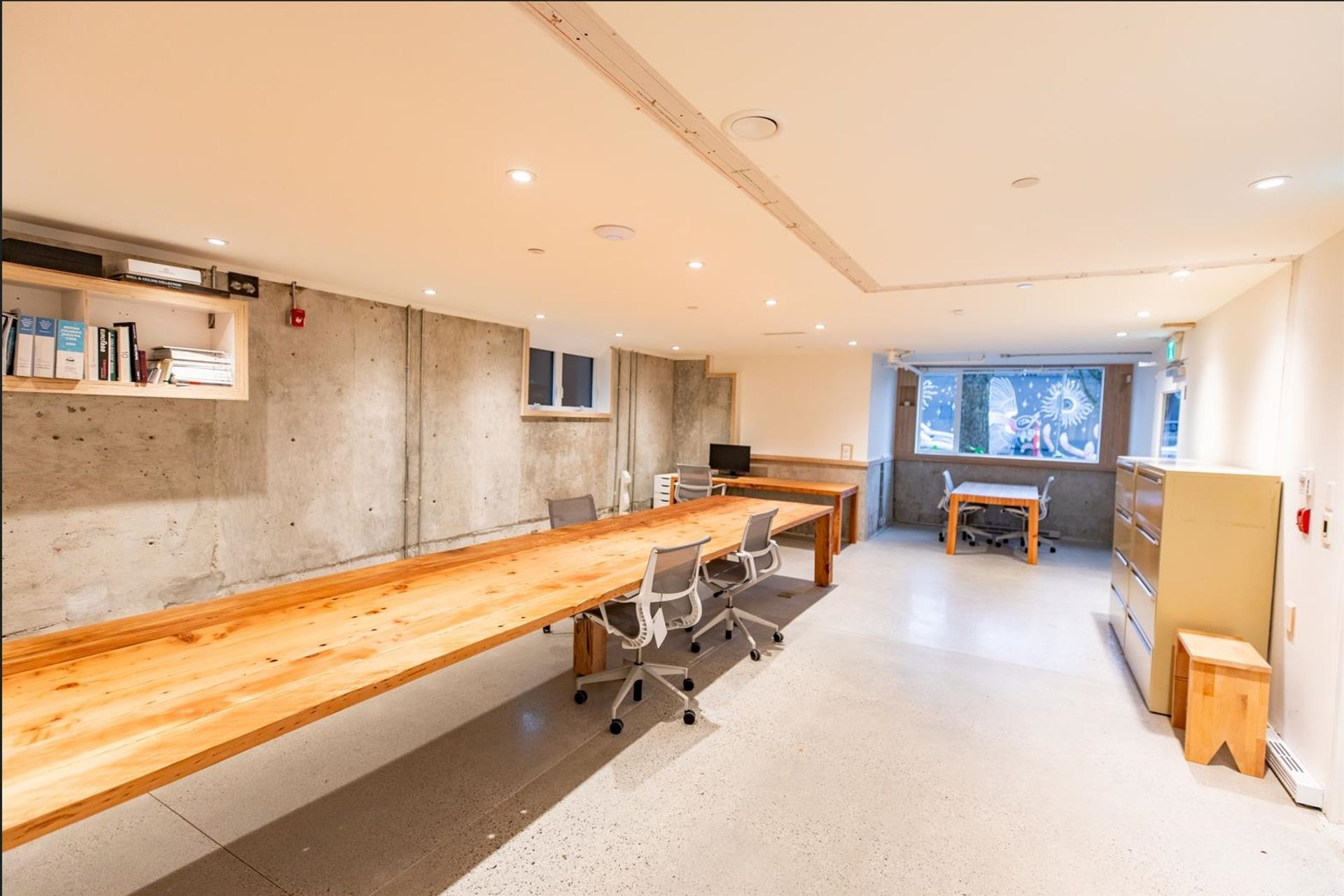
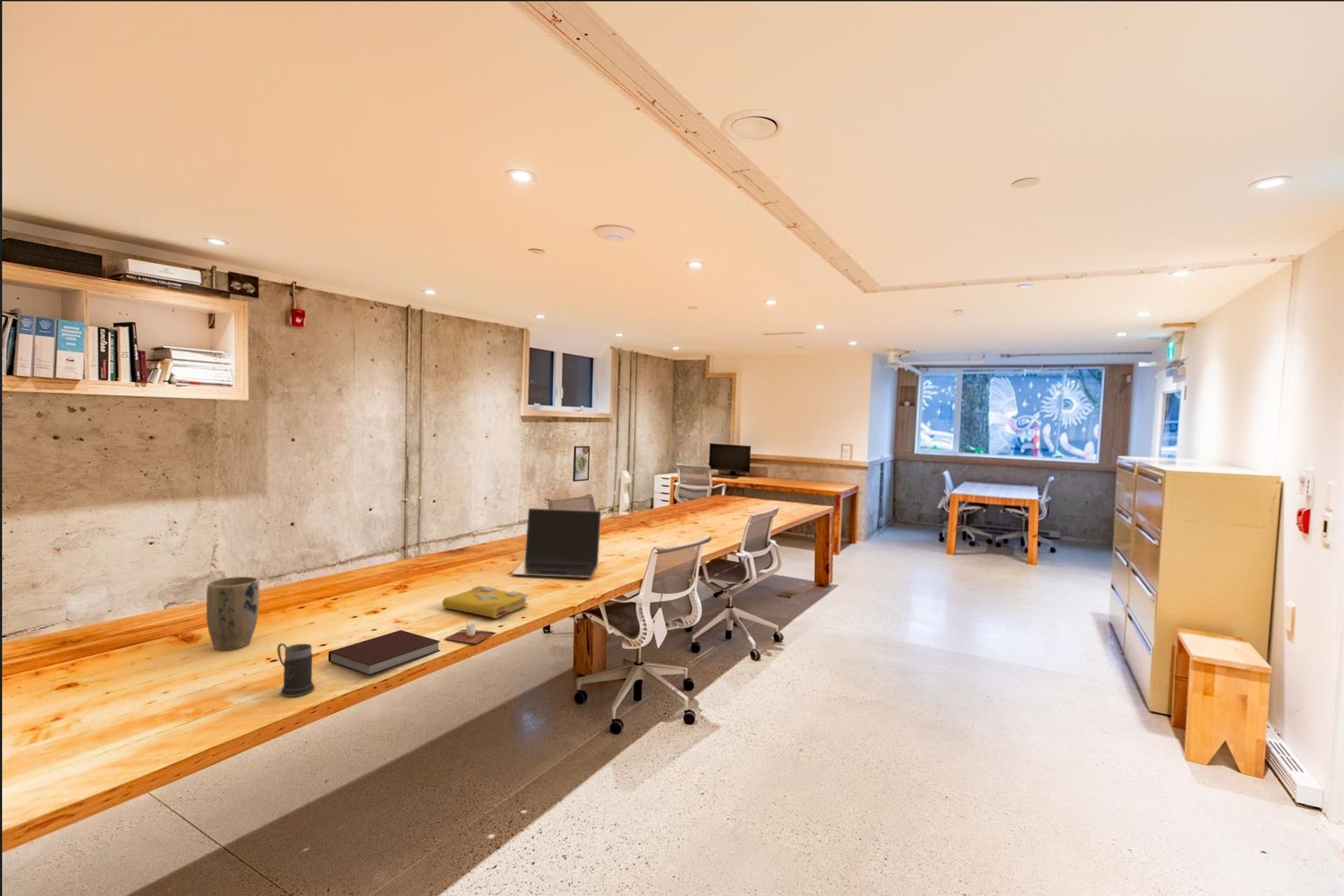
+ cup [444,619,496,644]
+ mug [276,643,316,697]
+ plant pot [206,576,260,650]
+ notebook [328,629,441,676]
+ laptop [511,507,602,578]
+ spell book [442,585,529,619]
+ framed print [573,445,591,482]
